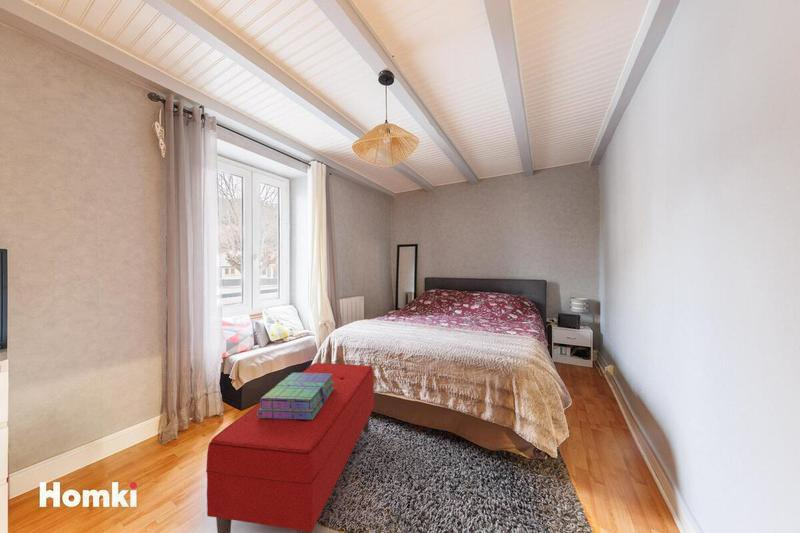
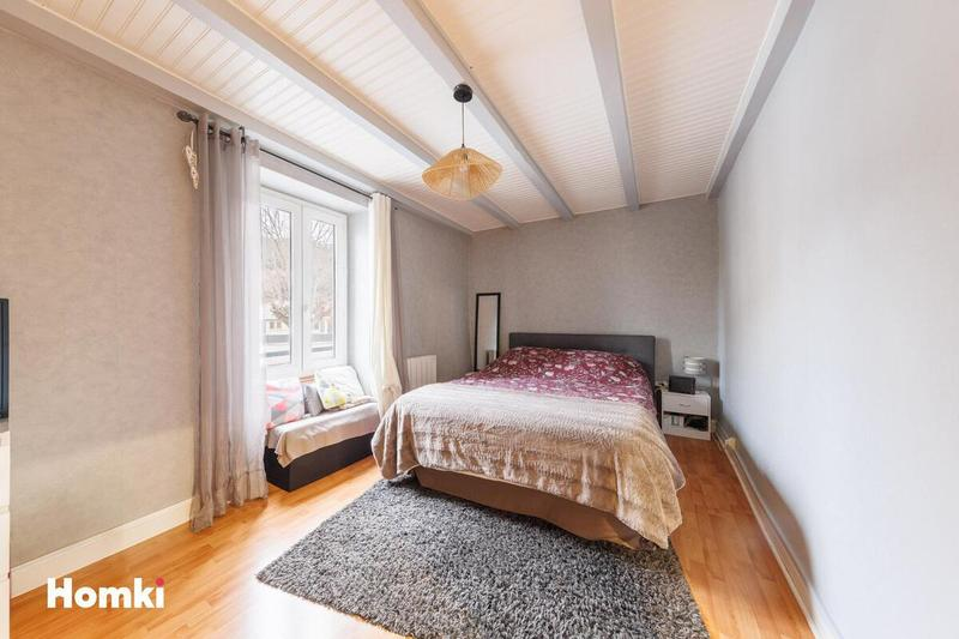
- bench [205,362,375,533]
- stack of books [257,372,334,420]
